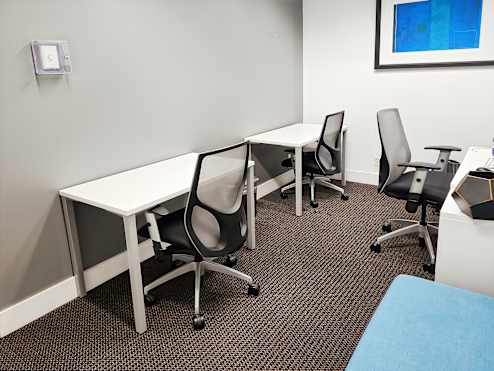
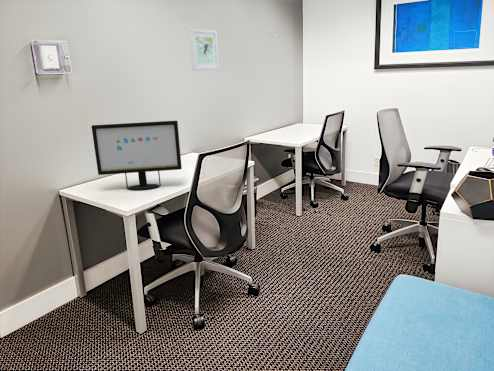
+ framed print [188,27,220,71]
+ computer monitor [91,120,183,191]
